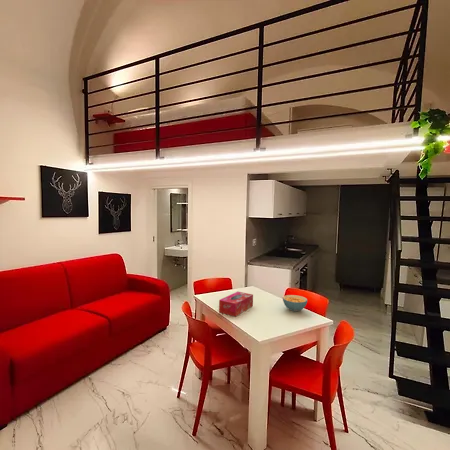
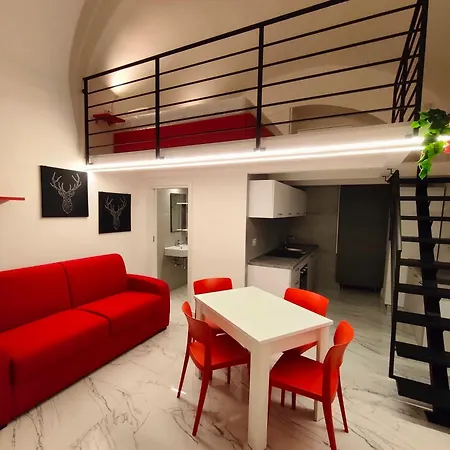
- cereal bowl [282,294,308,312]
- tissue box [218,291,254,317]
